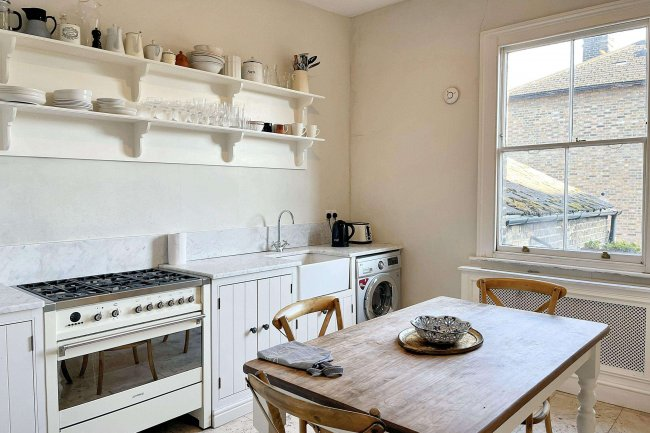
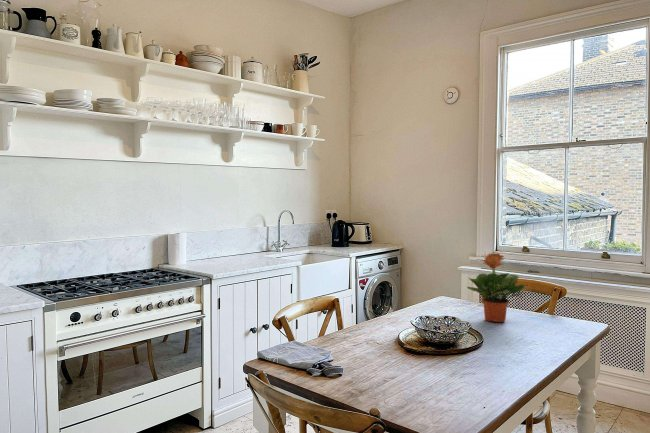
+ potted plant [466,252,525,323]
